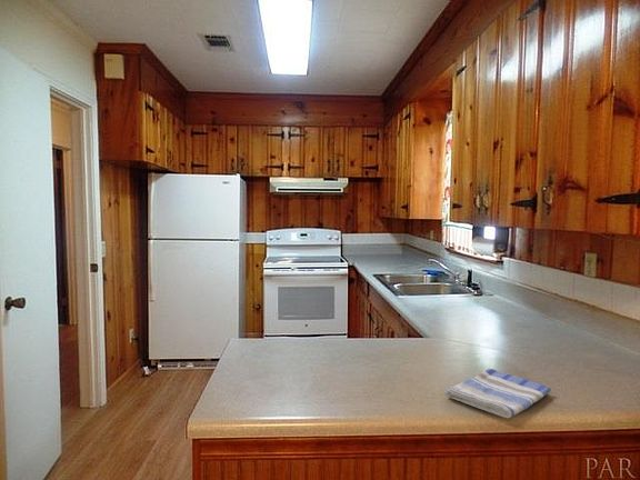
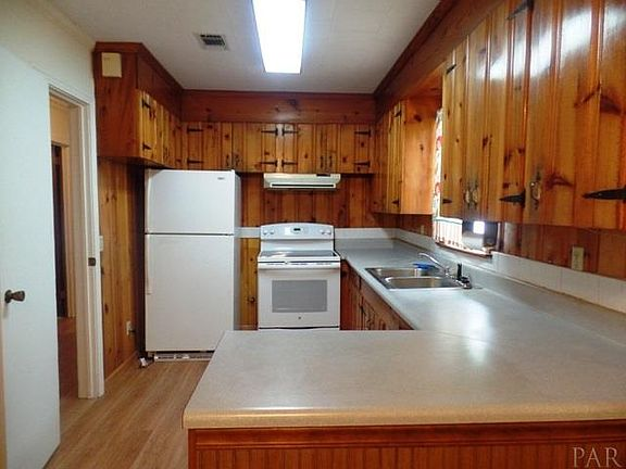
- dish towel [444,368,552,419]
